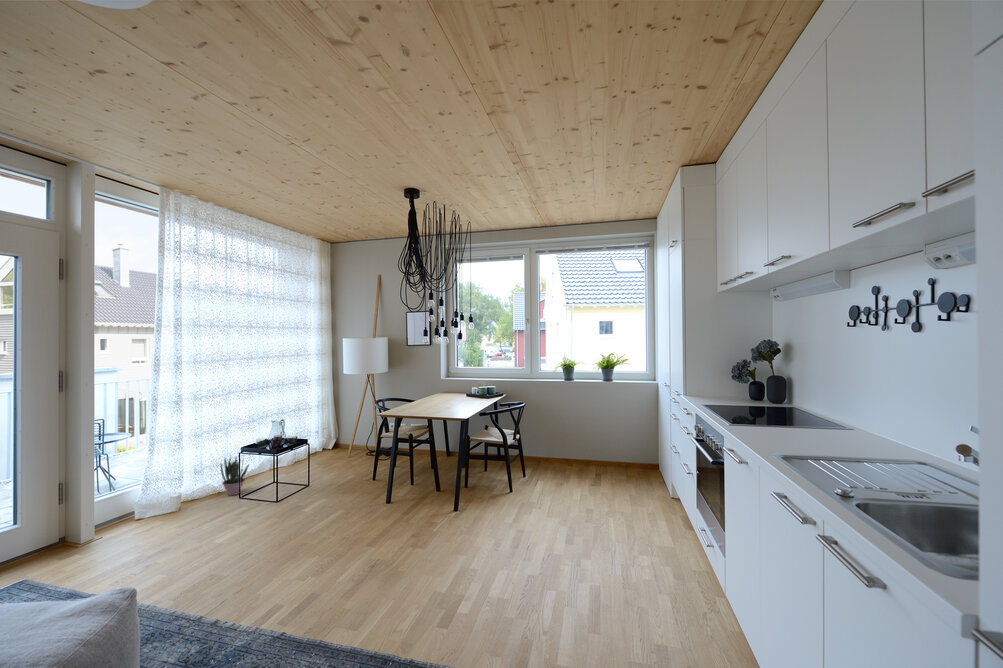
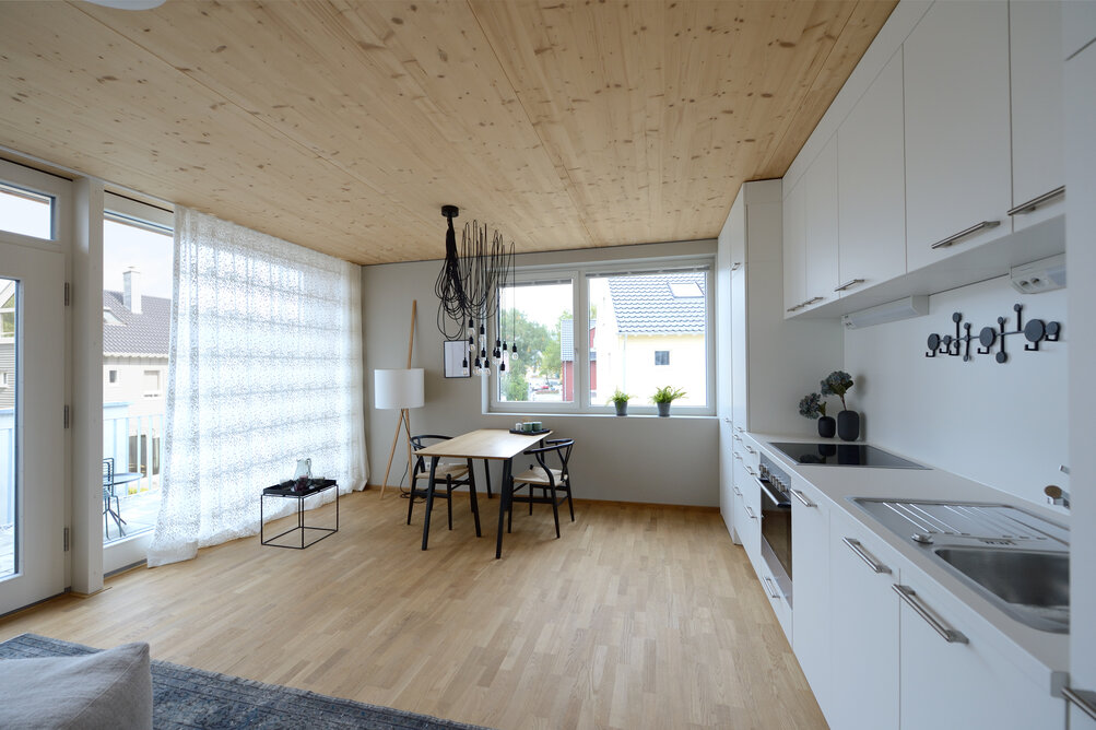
- potted plant [220,455,250,497]
